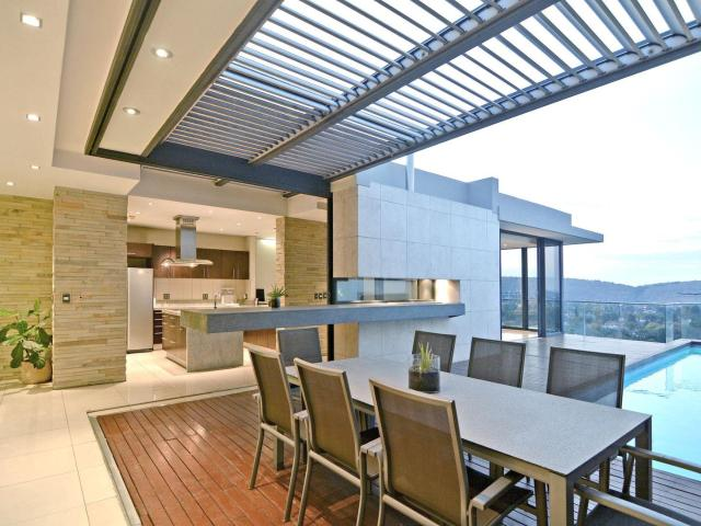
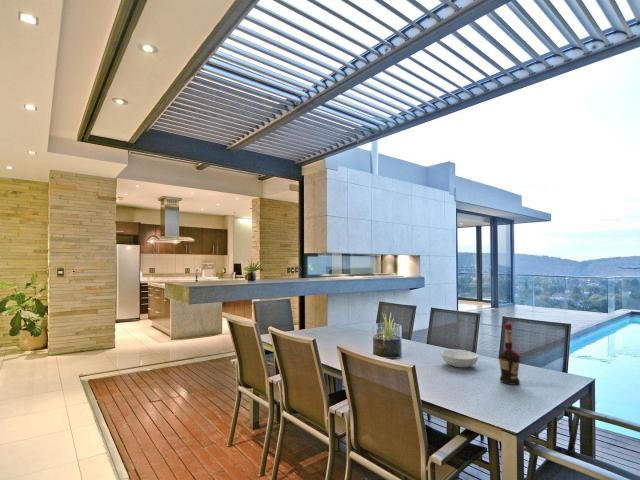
+ liquor [498,323,521,386]
+ serving bowl [440,348,479,368]
